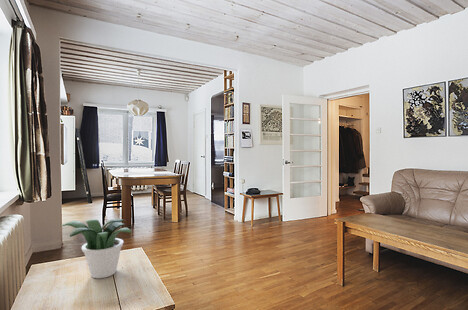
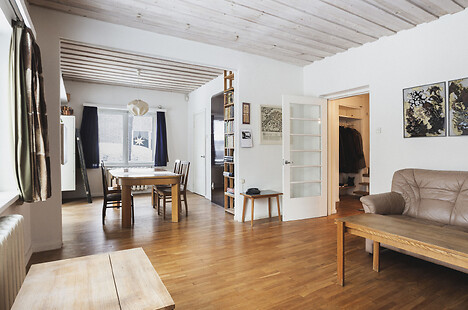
- potted plant [60,218,132,279]
